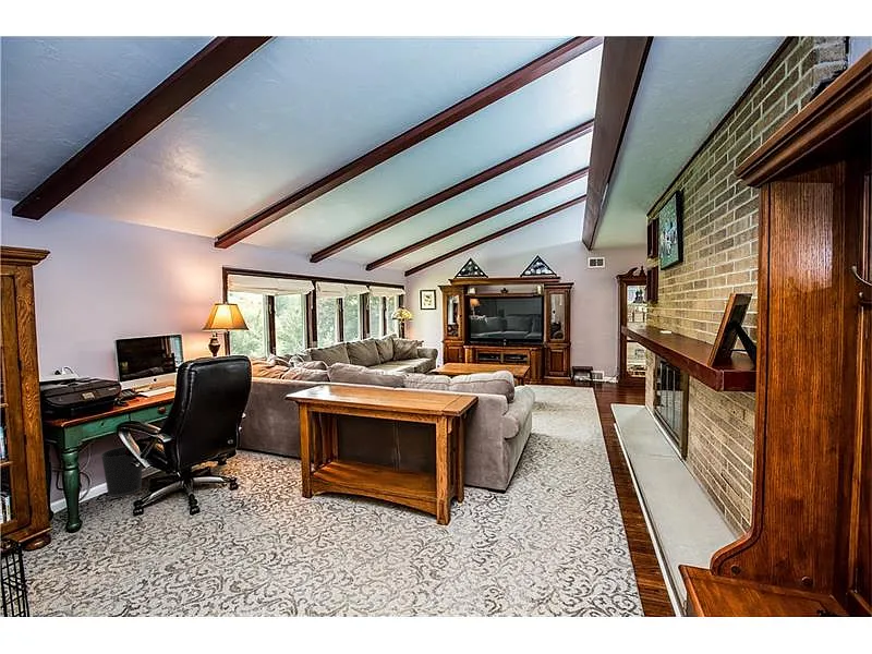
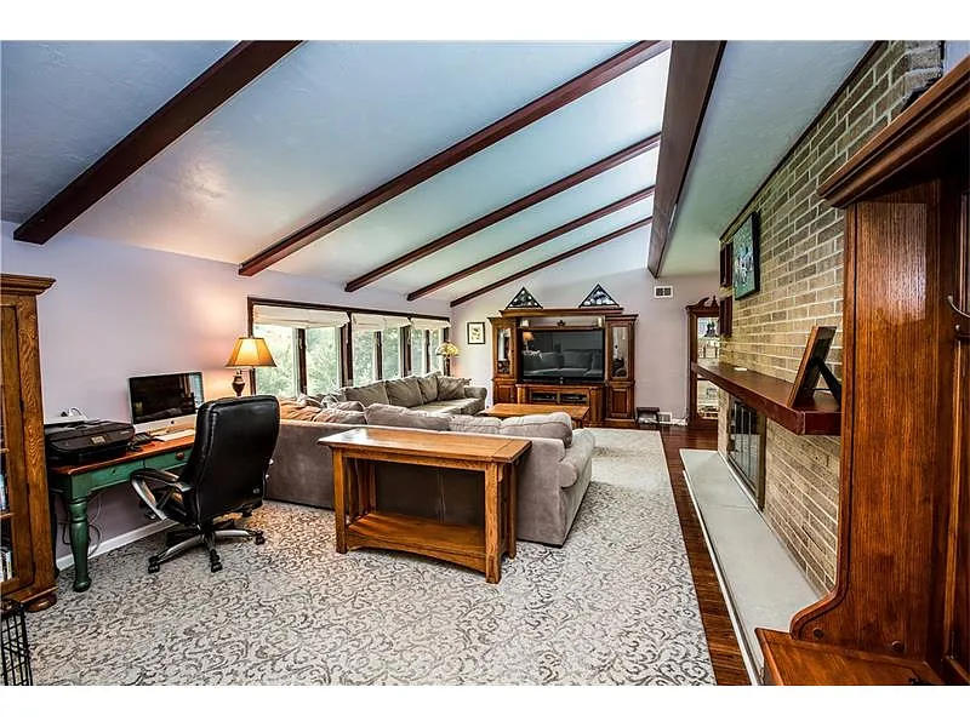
- wastebasket [99,446,143,497]
